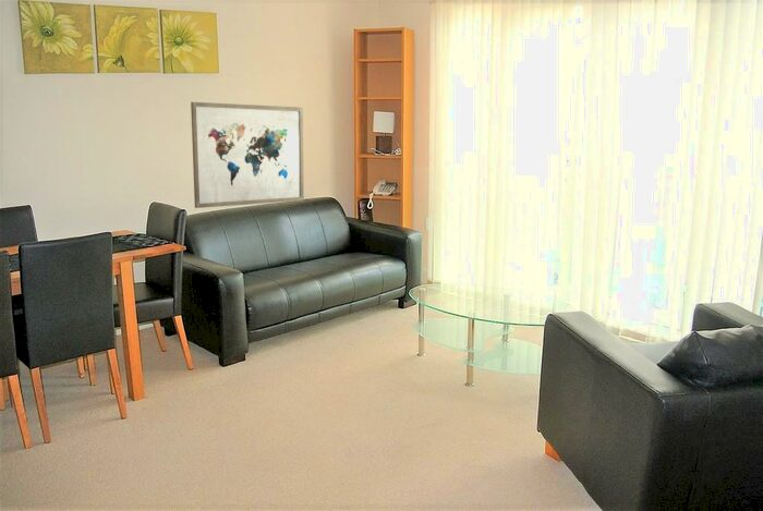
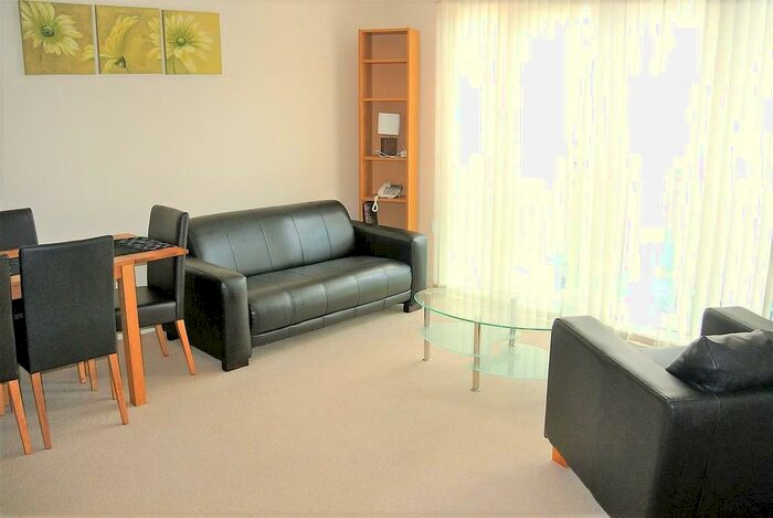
- wall art [190,101,305,209]
